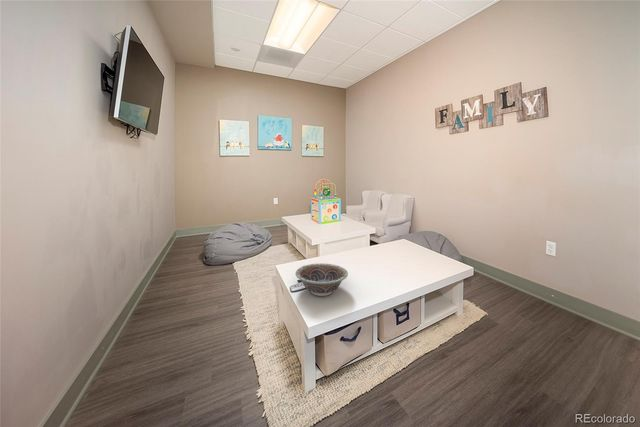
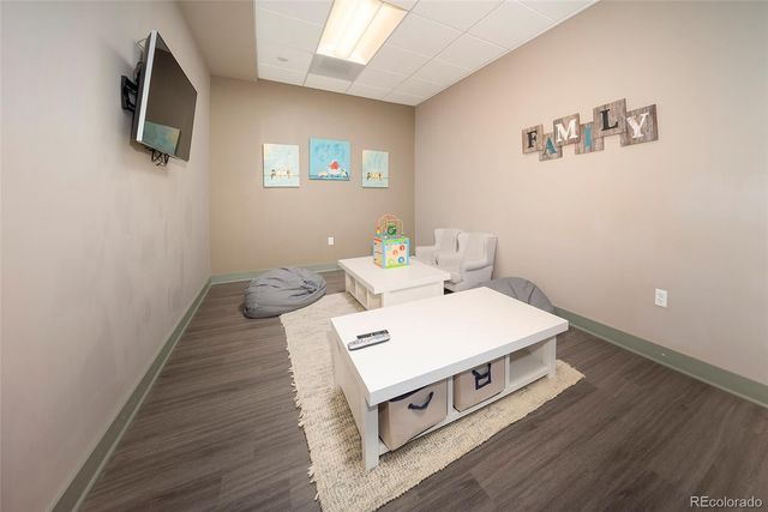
- decorative bowl [295,262,349,297]
